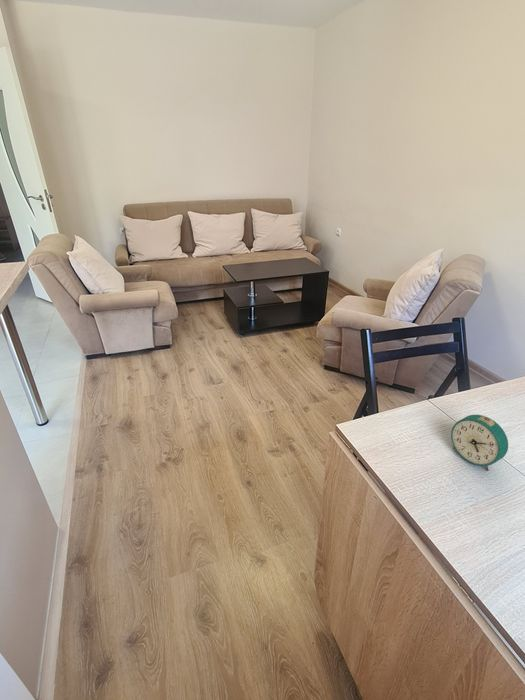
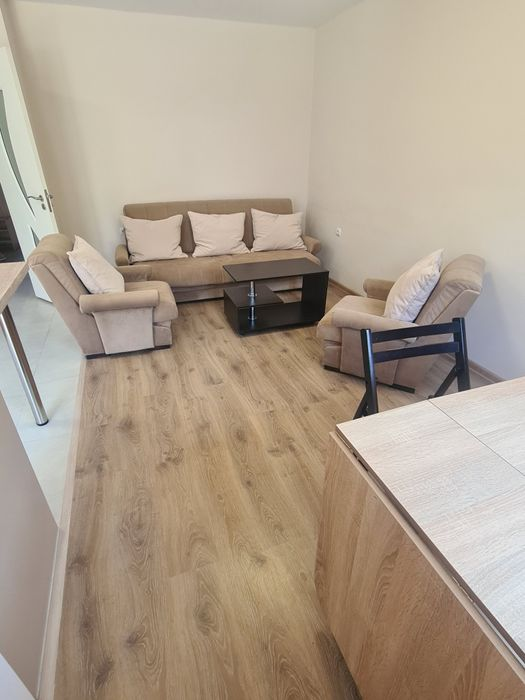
- alarm clock [450,414,509,472]
